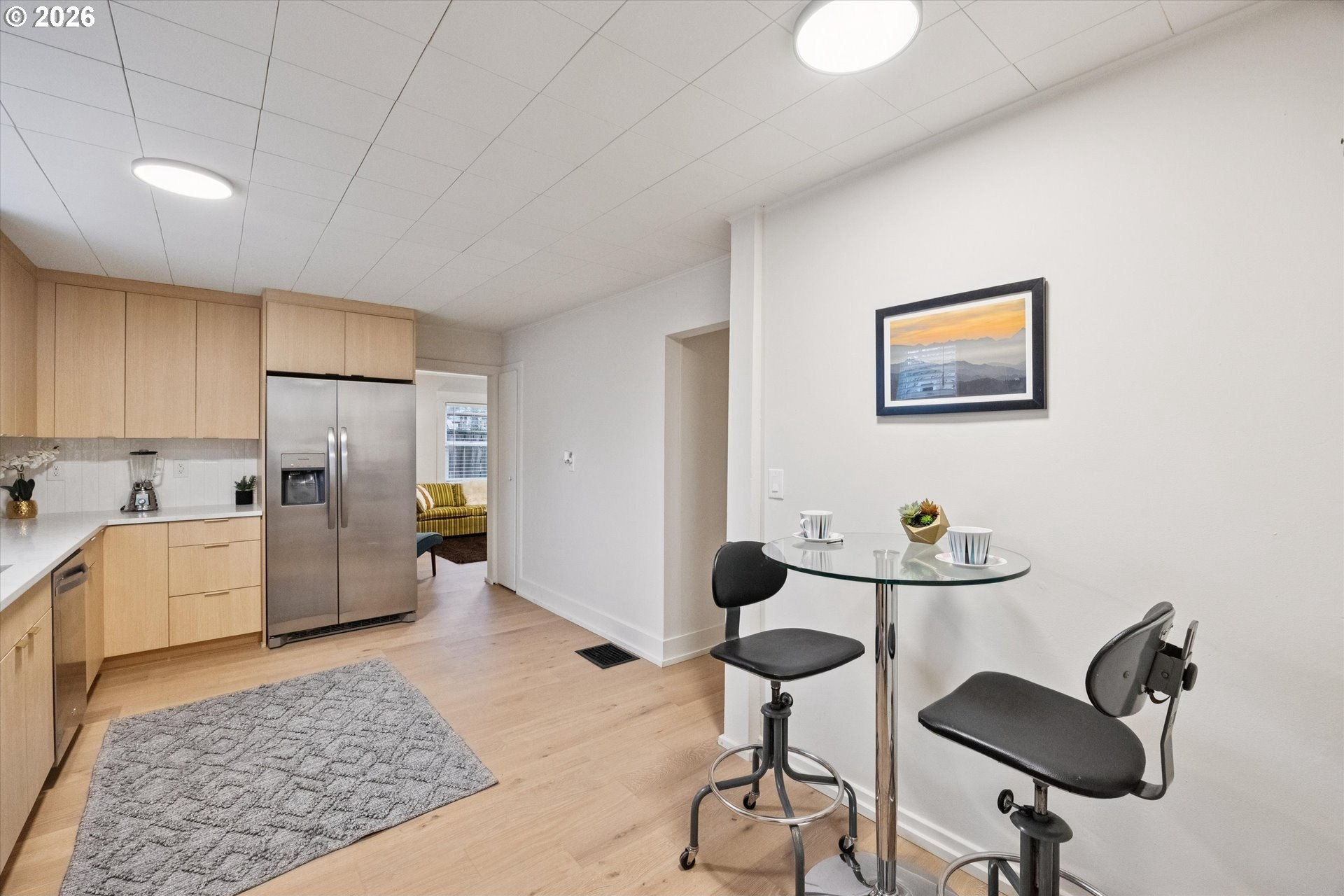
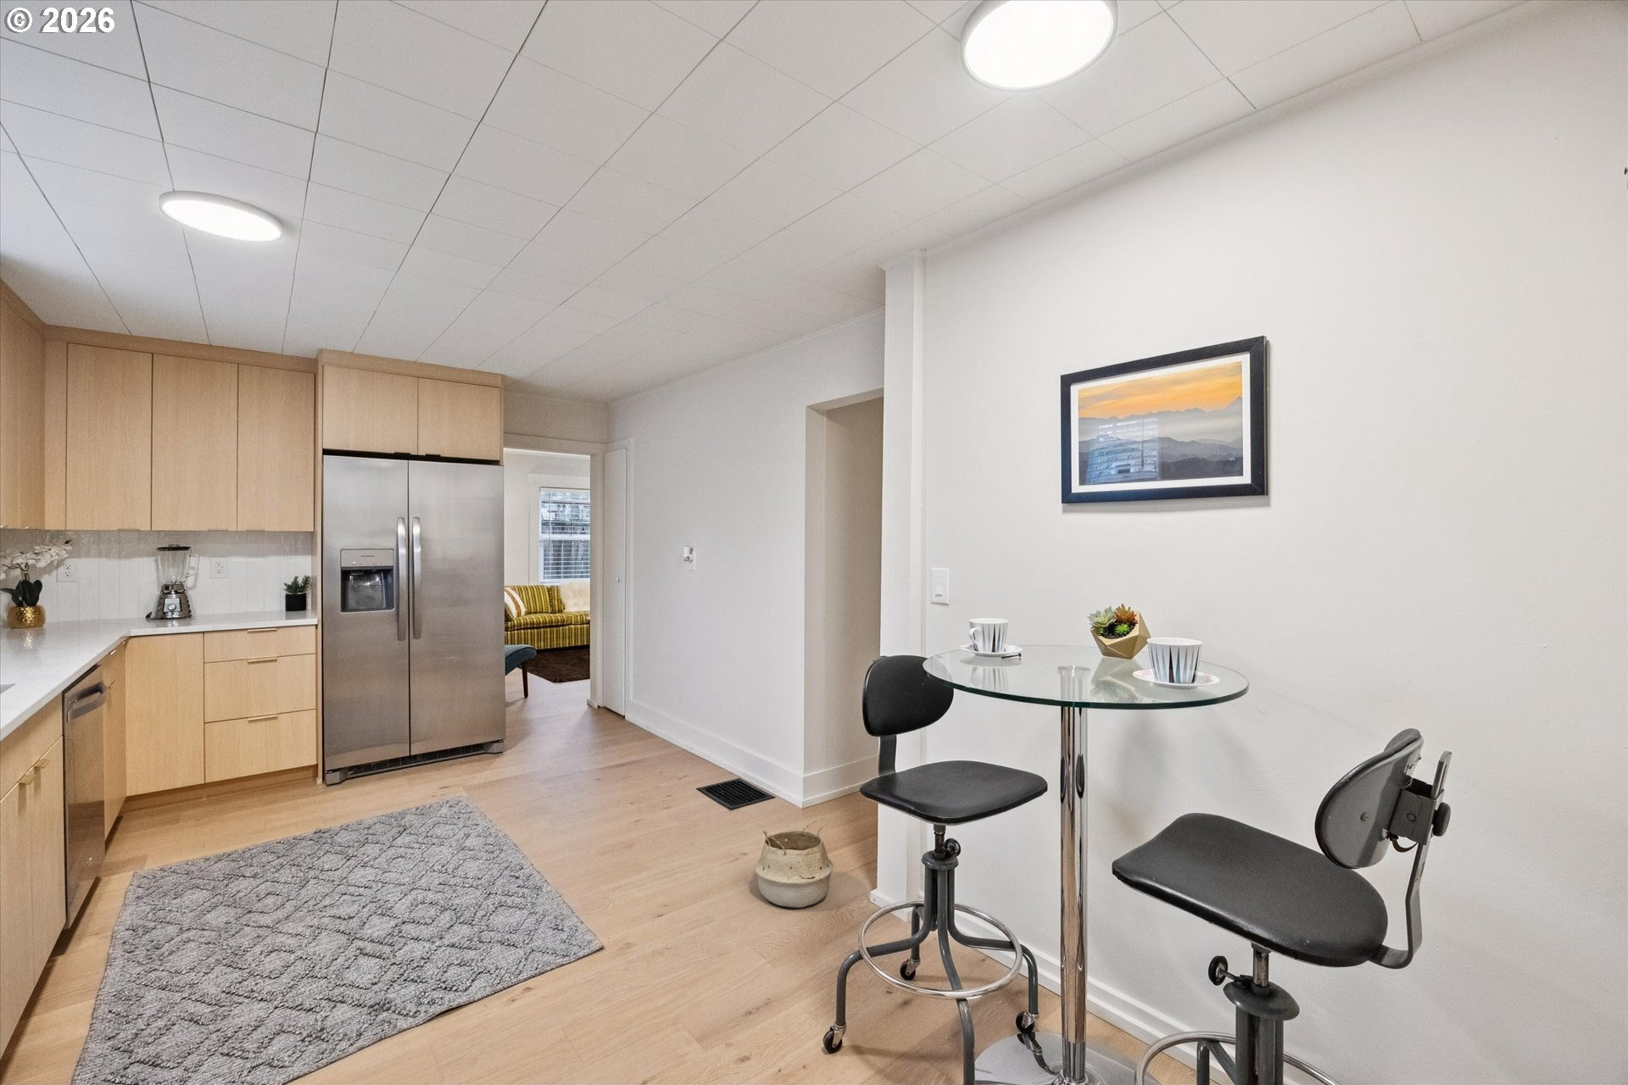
+ woven basket [753,817,835,908]
